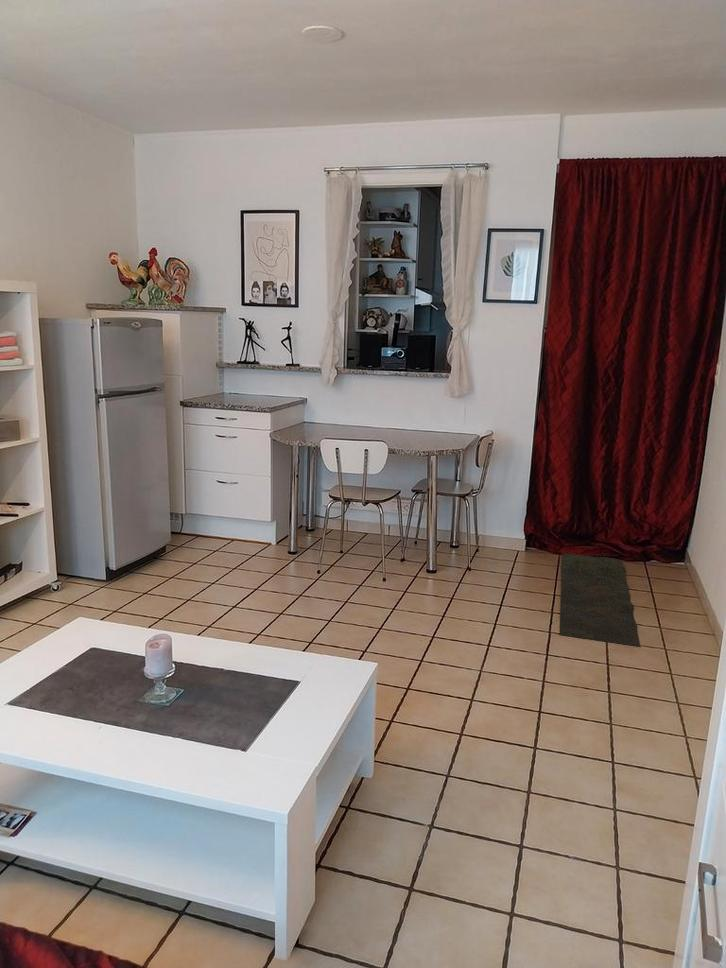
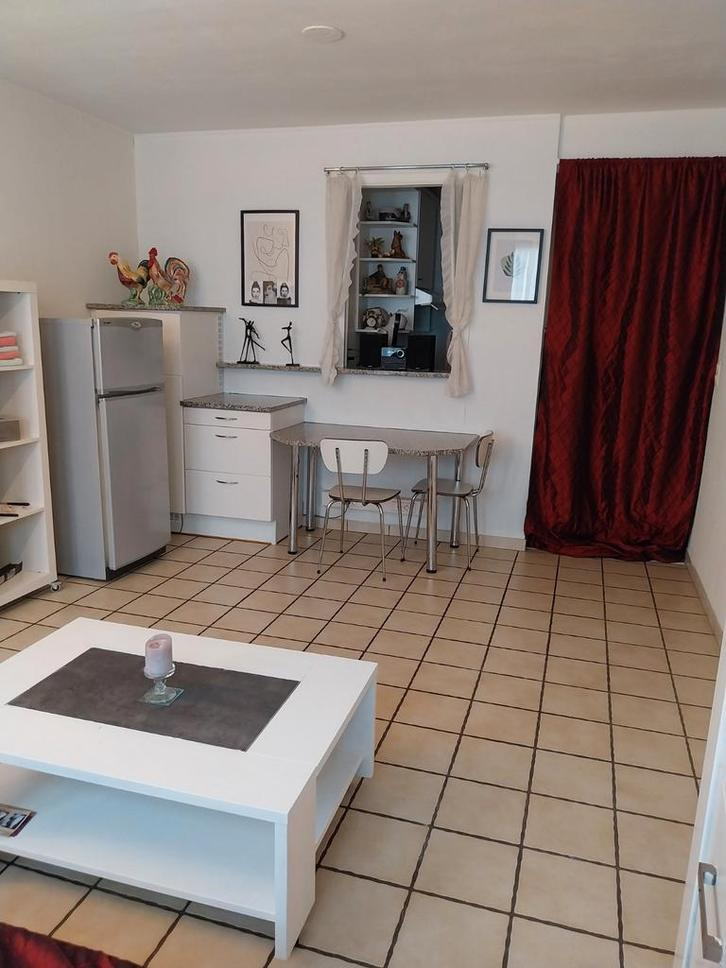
- rug [558,552,642,648]
